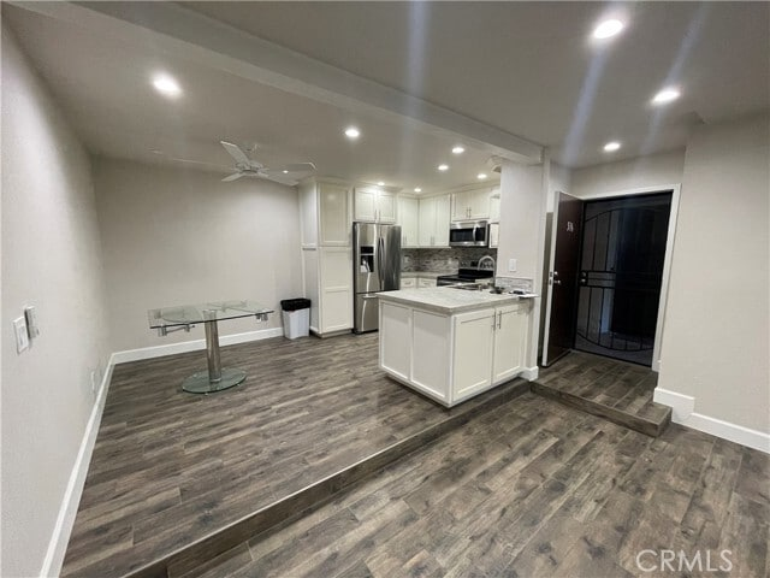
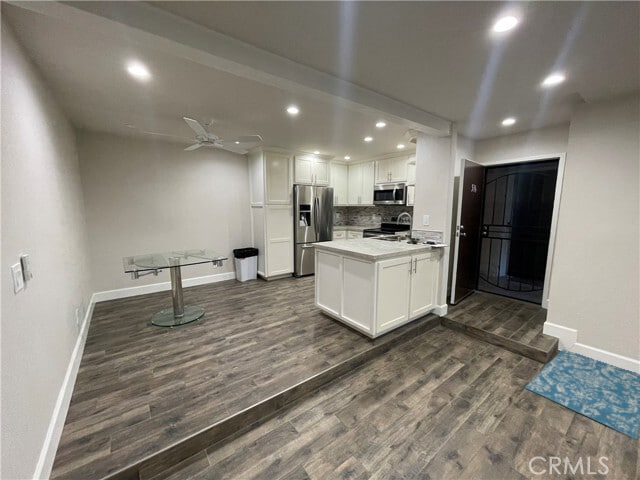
+ rug [524,348,640,440]
